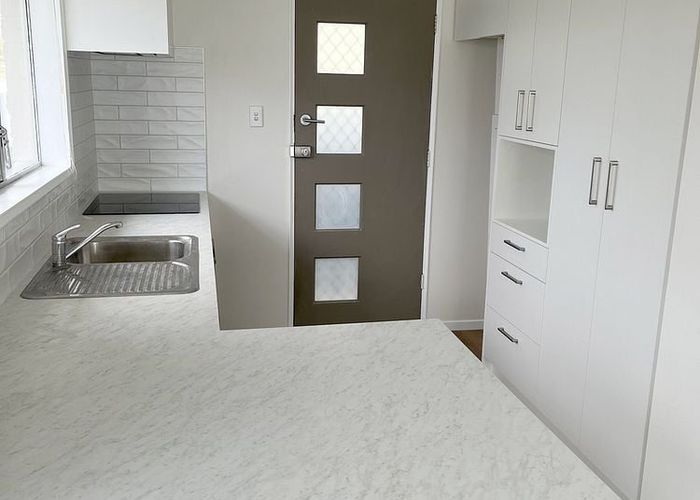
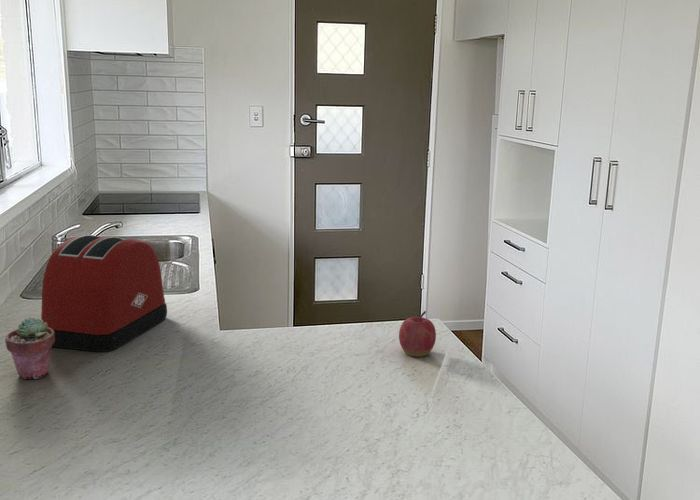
+ potted succulent [4,316,55,380]
+ apple [398,310,437,358]
+ toaster [40,234,168,353]
